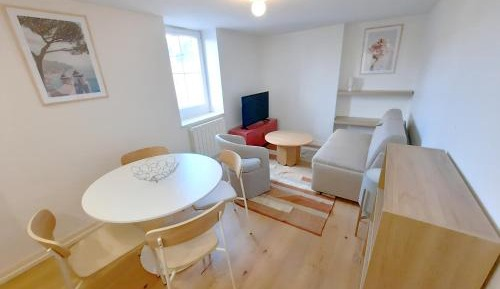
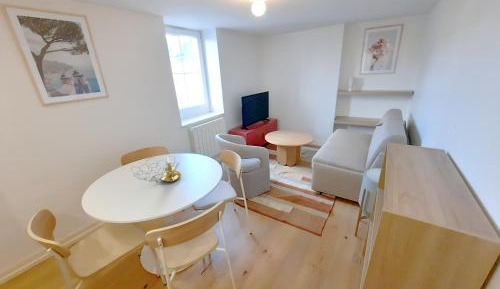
+ candle holder [161,158,182,183]
